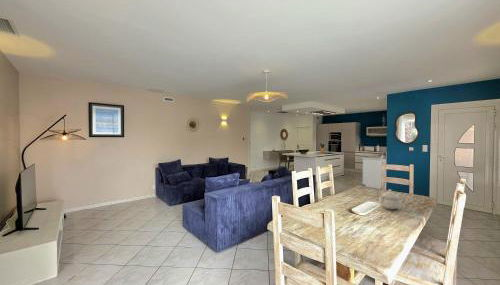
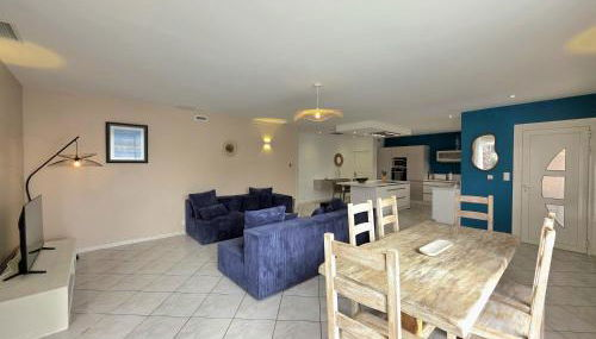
- teapot [378,188,404,210]
